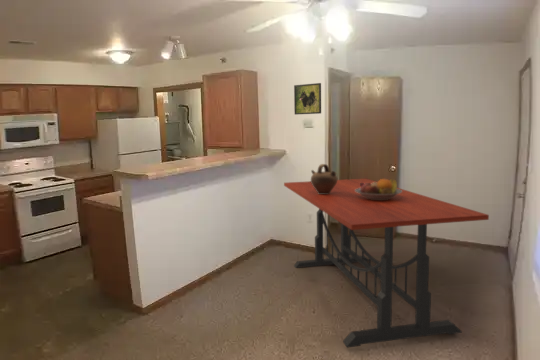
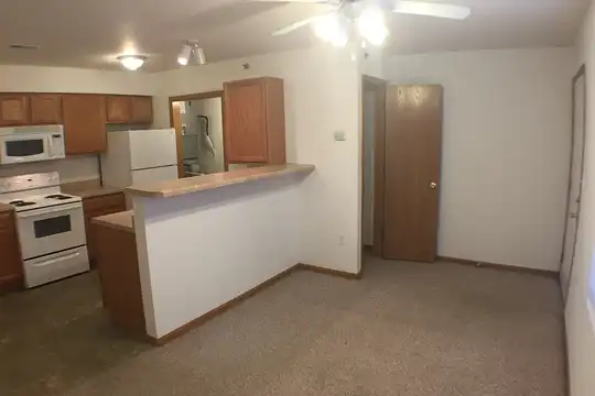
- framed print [293,82,322,116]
- fruit bowl [355,178,402,200]
- jug [310,163,338,194]
- dining table [283,178,490,349]
